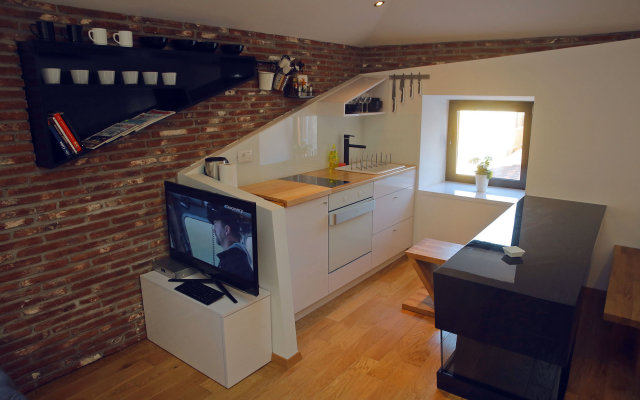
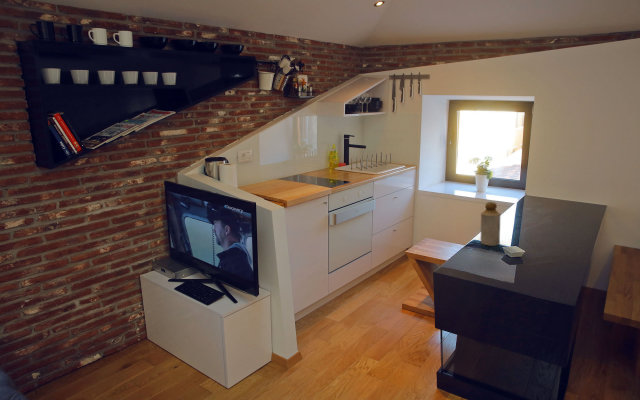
+ bottle [480,201,501,247]
